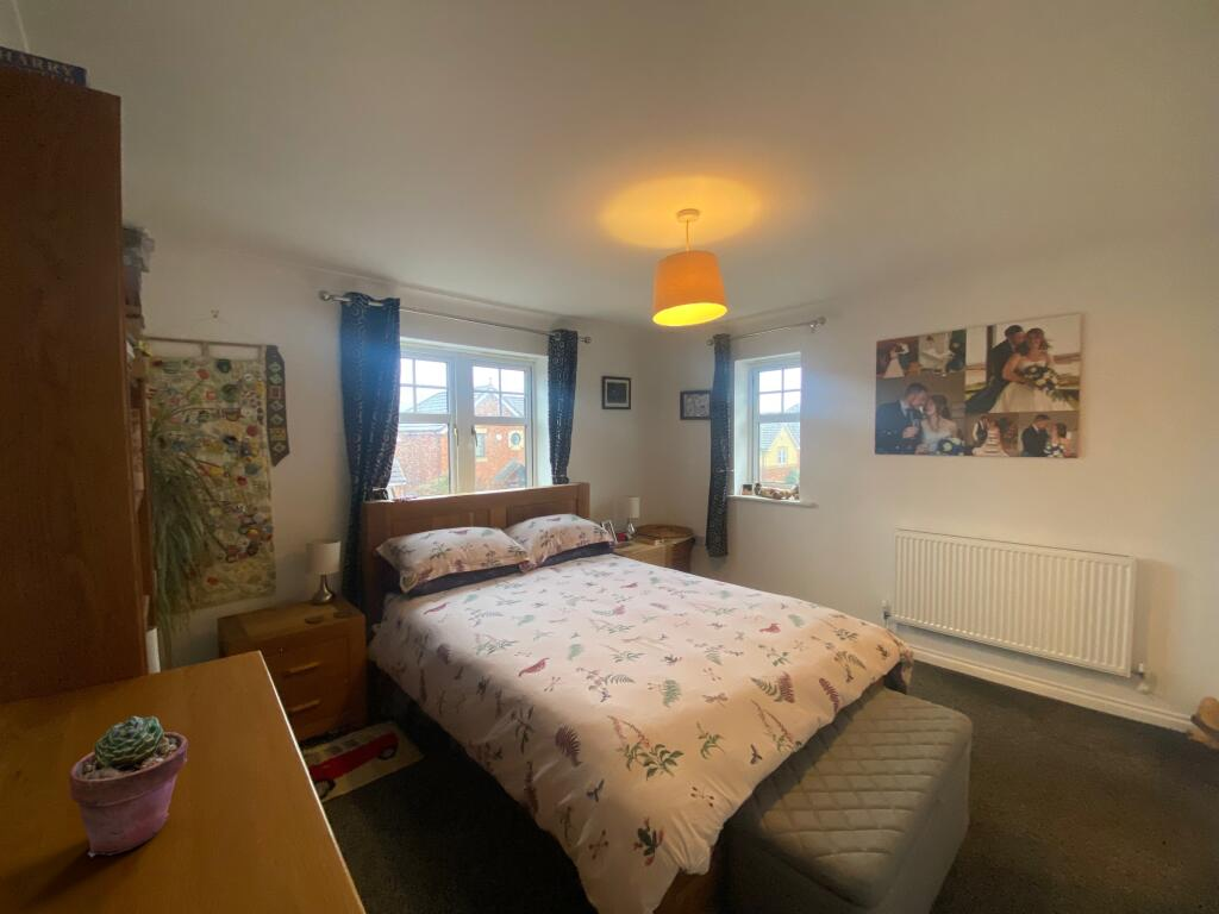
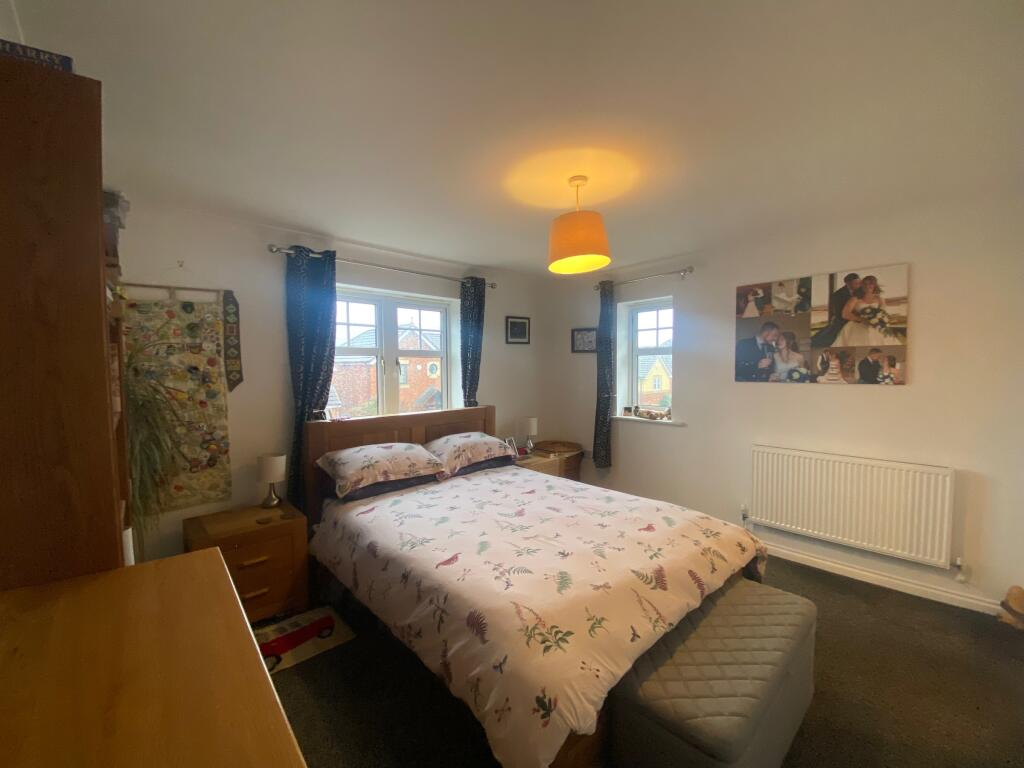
- potted succulent [68,715,189,858]
